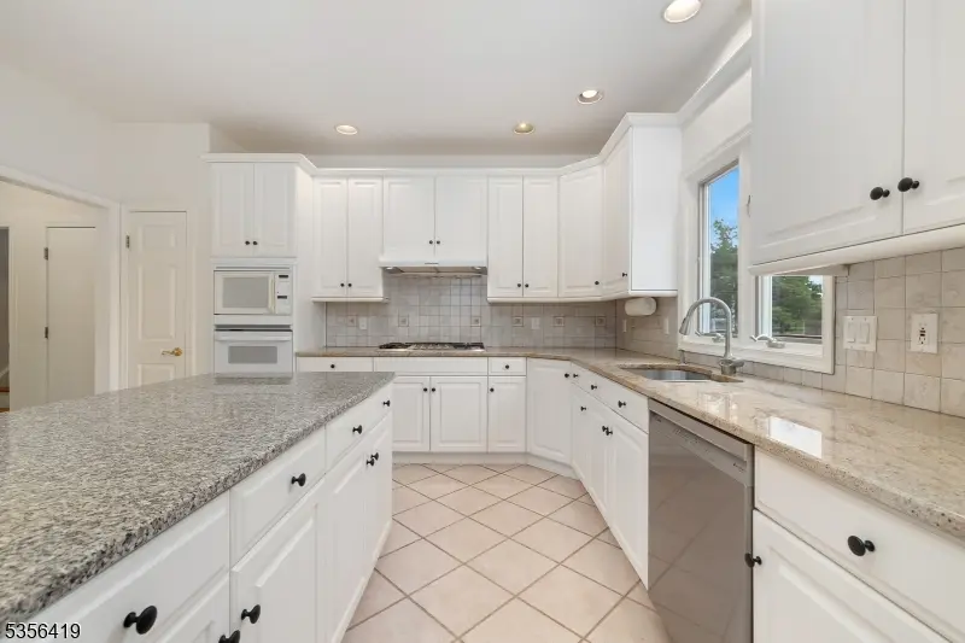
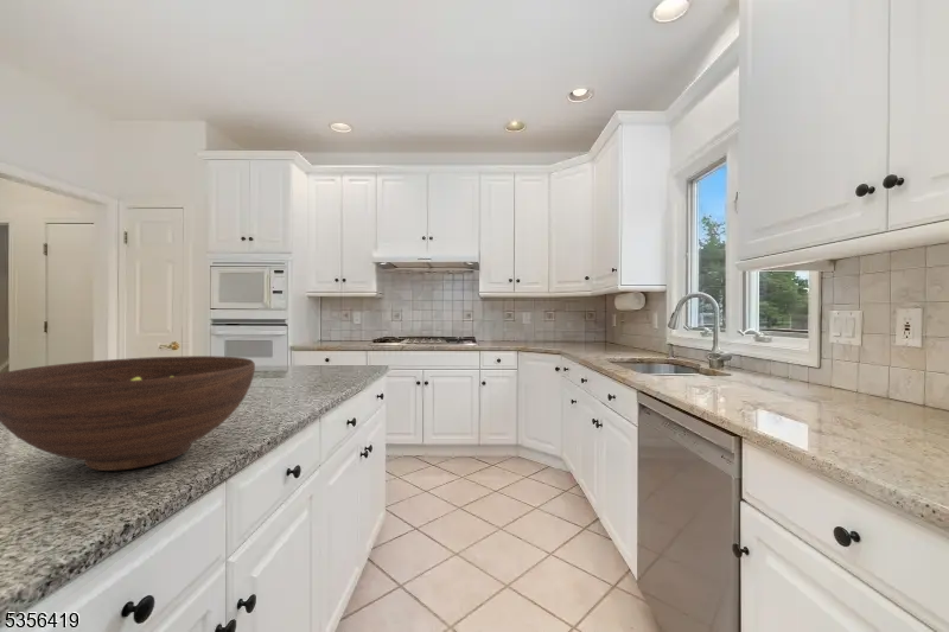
+ fruit bowl [0,355,256,472]
